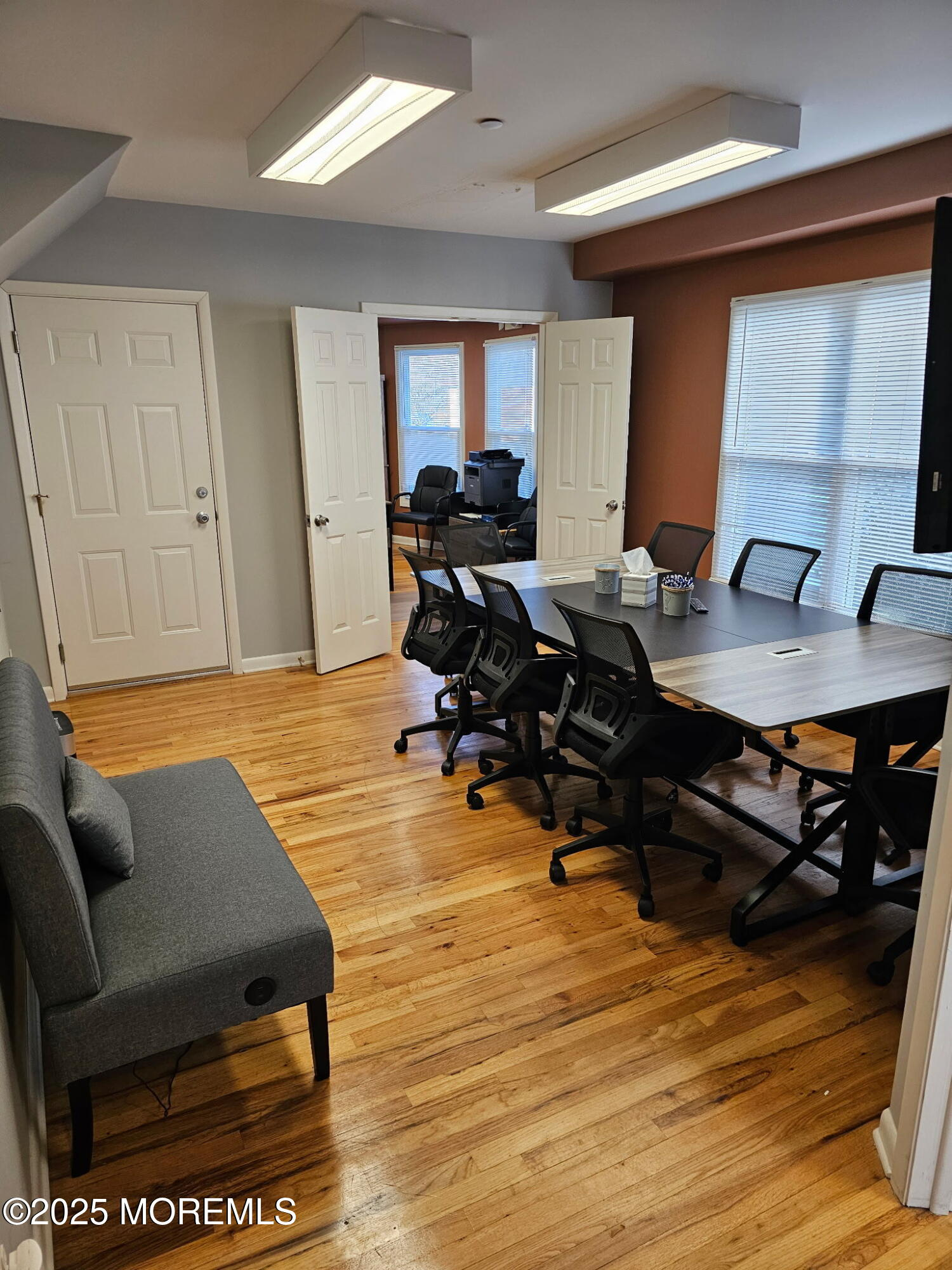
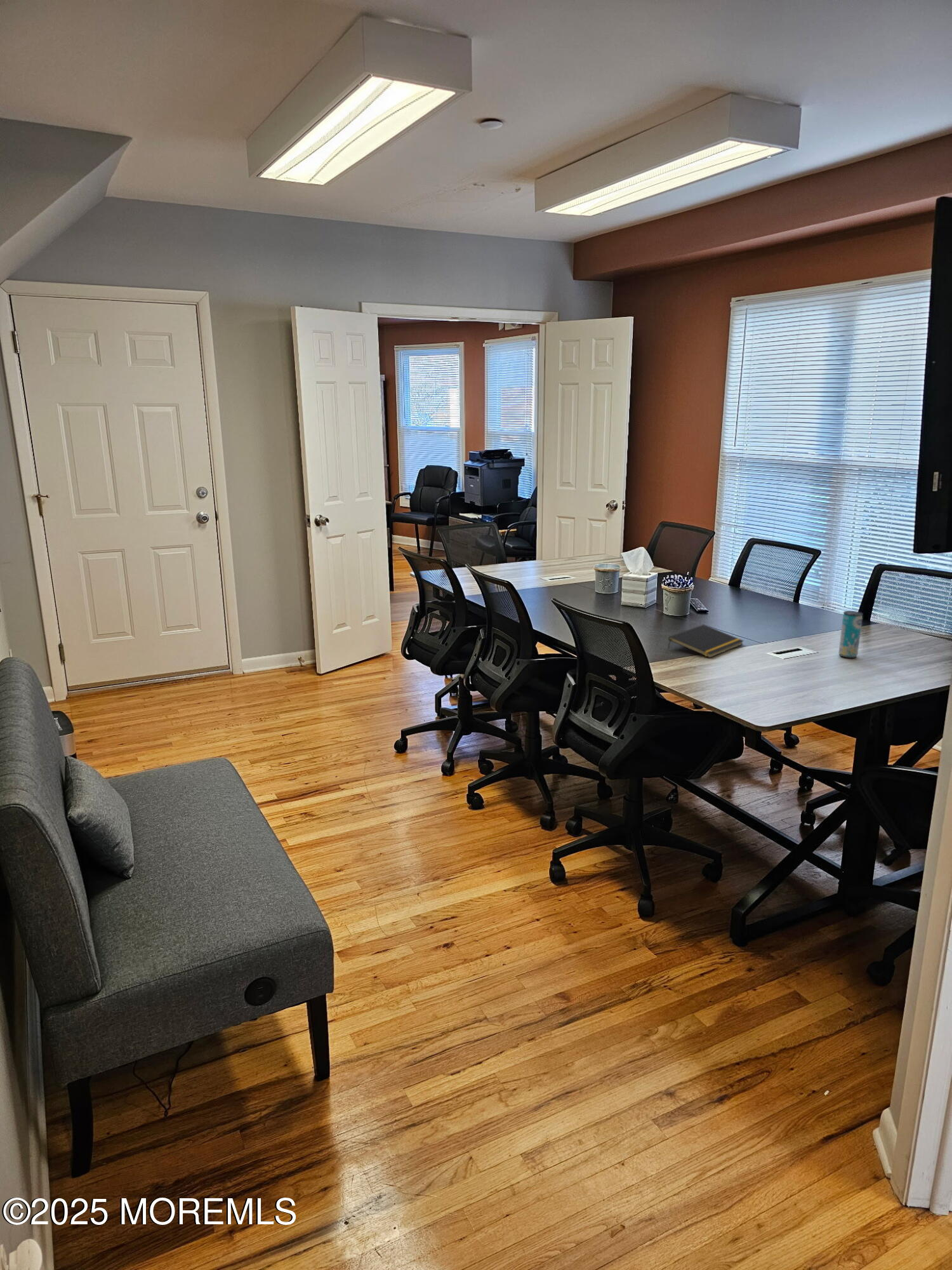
+ notepad [667,624,744,658]
+ beverage can [838,610,863,658]
